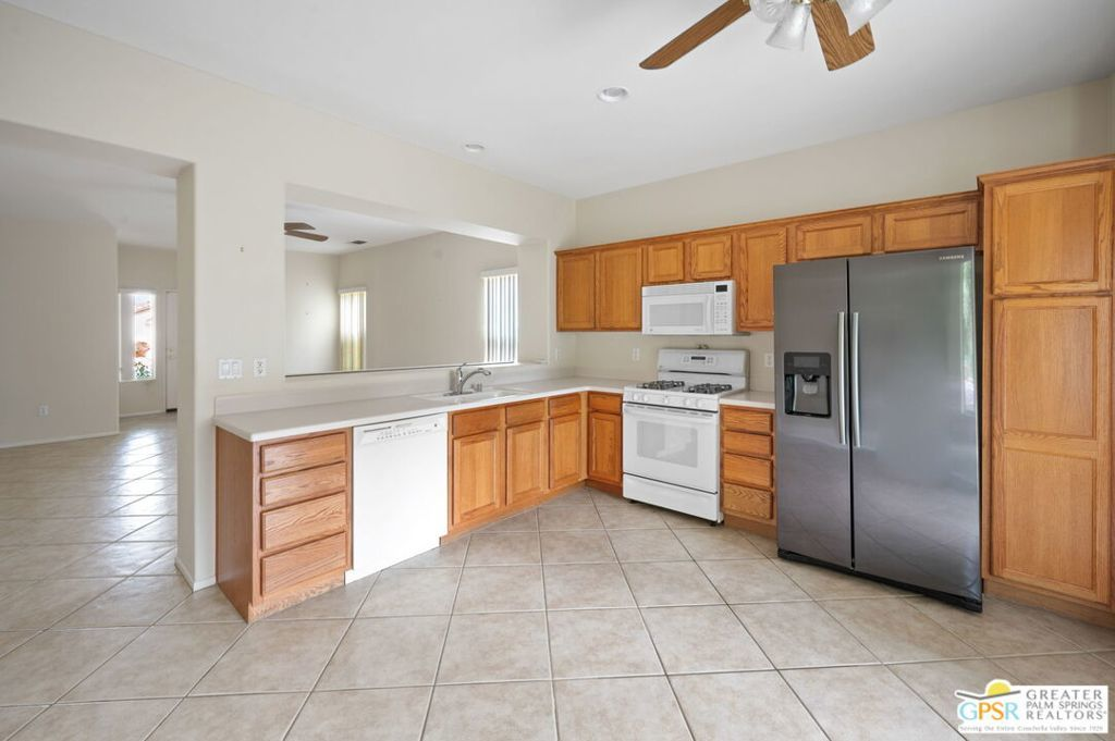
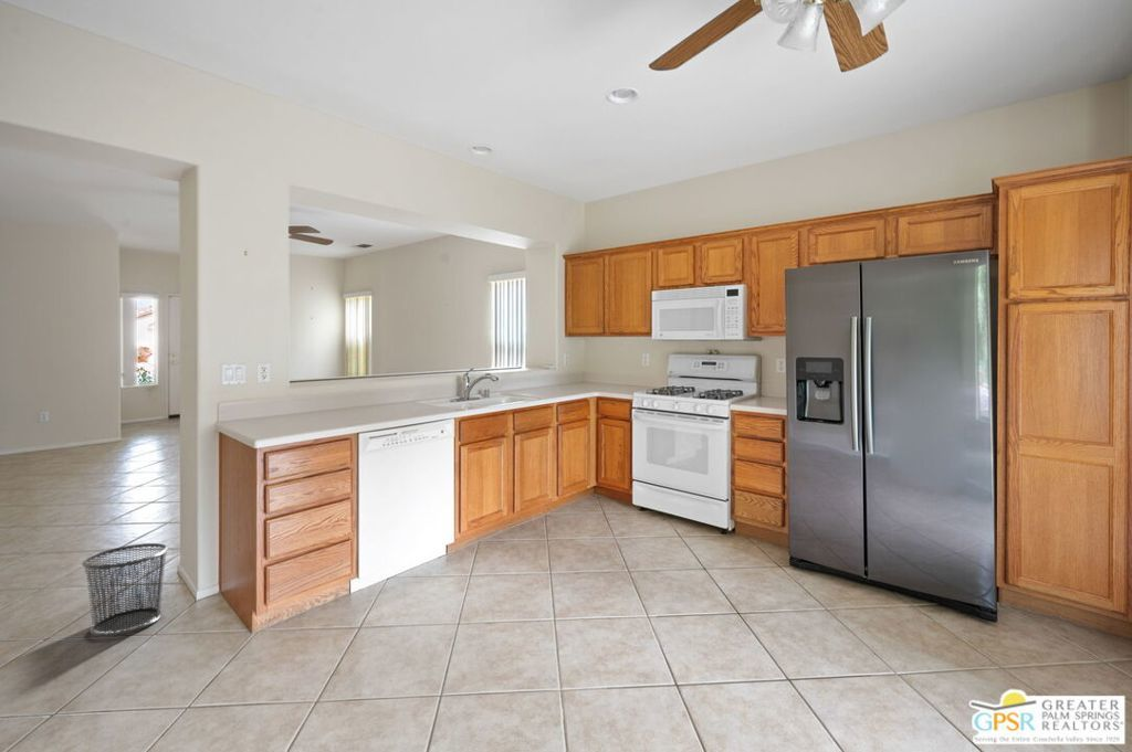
+ waste bin [81,542,169,637]
